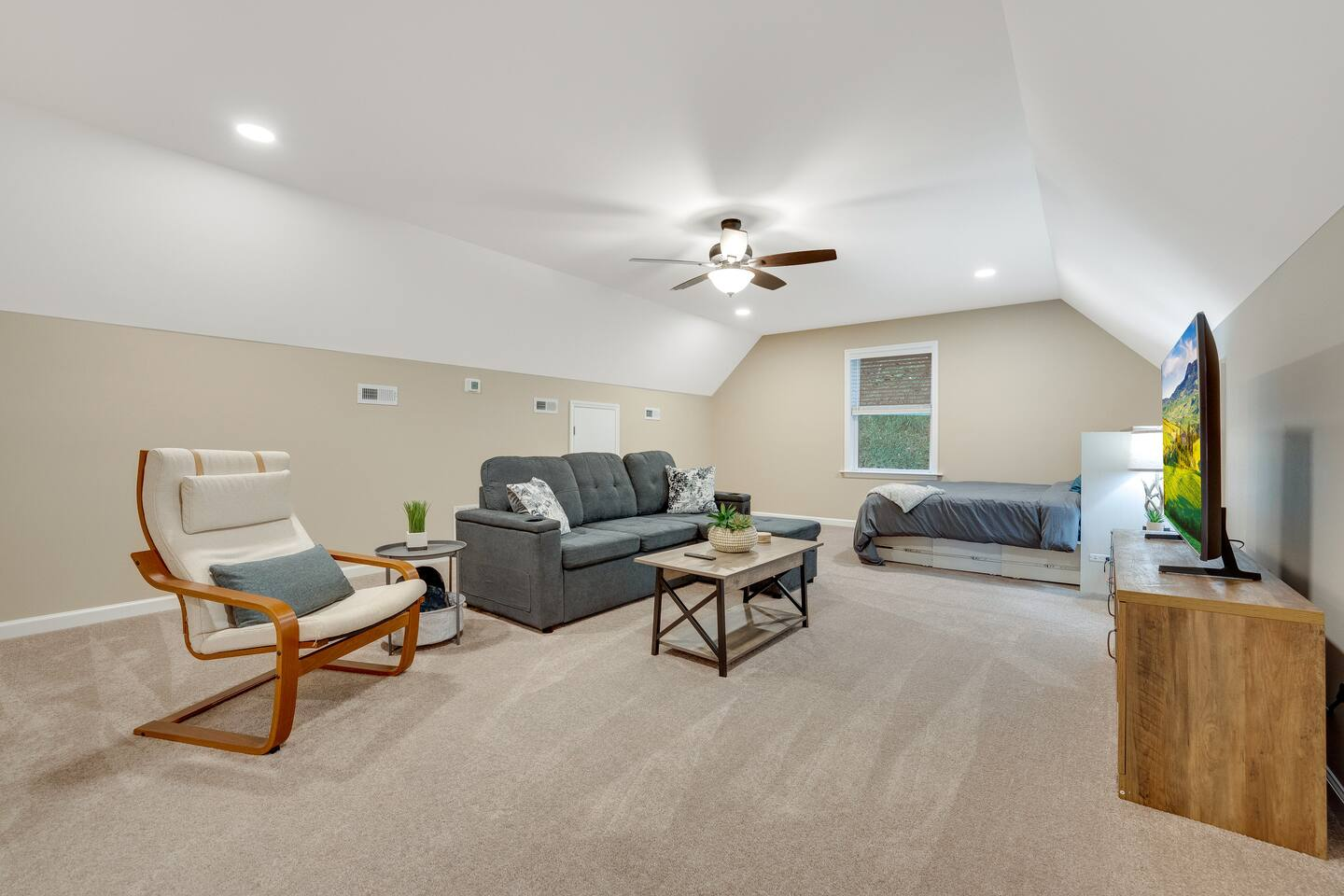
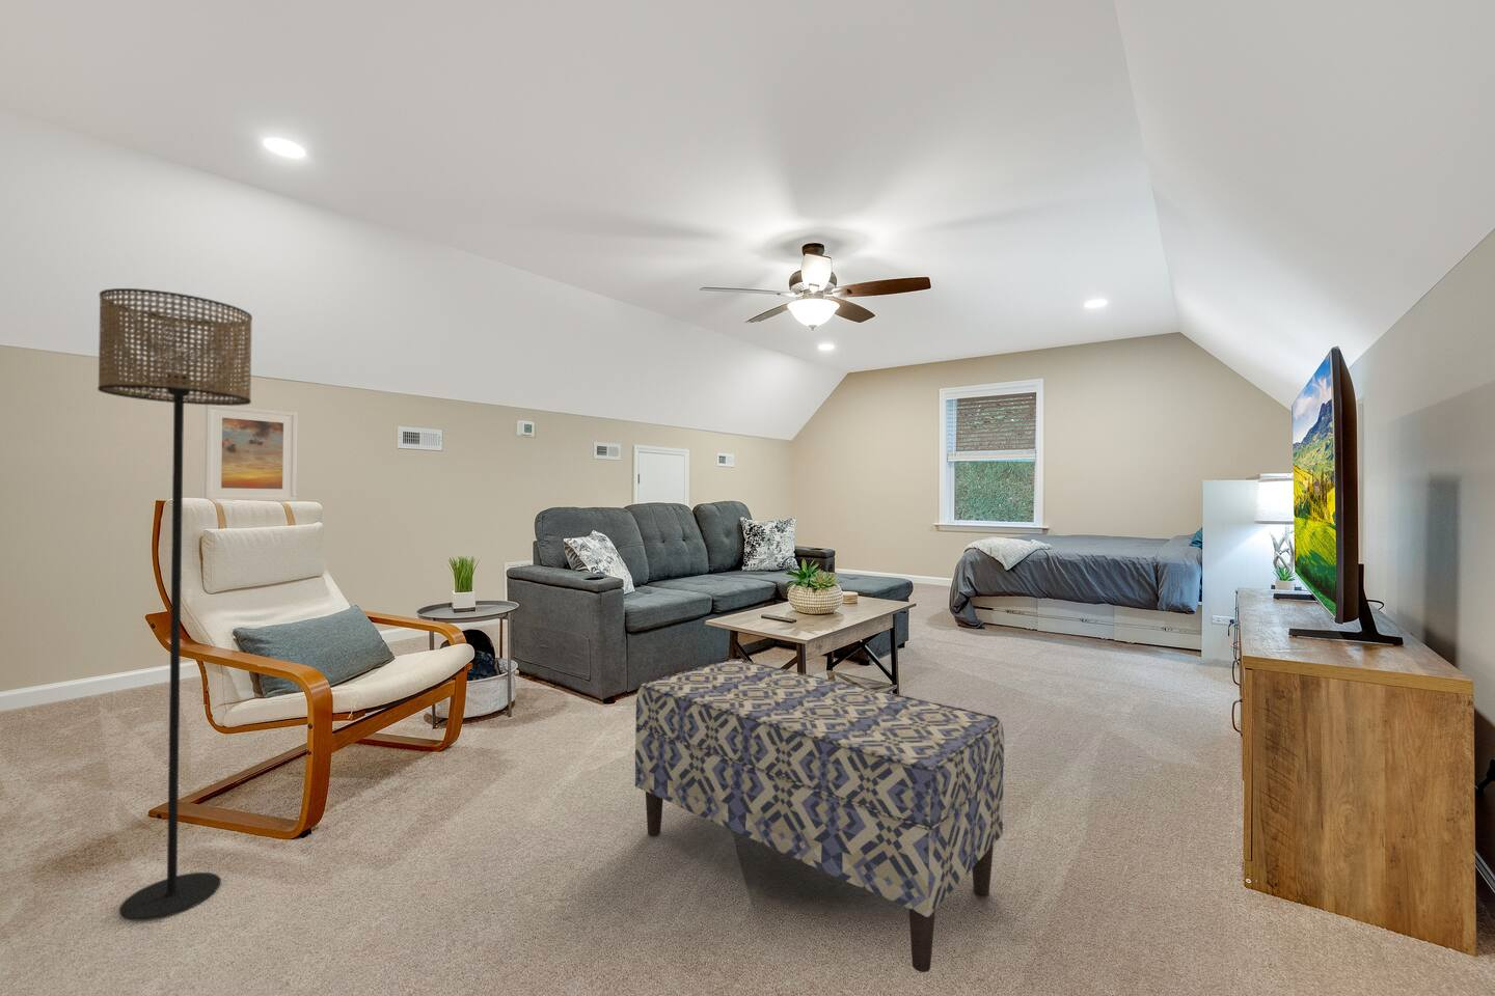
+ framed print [204,405,298,502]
+ bench [634,658,1004,973]
+ floor lamp [97,288,254,922]
